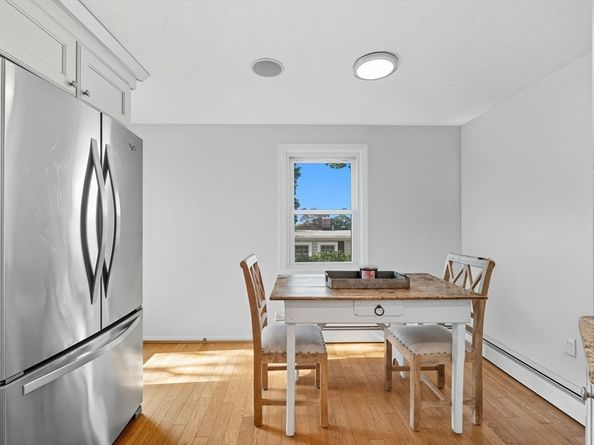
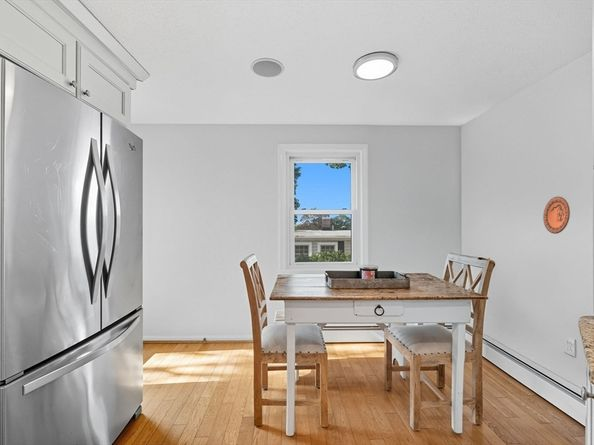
+ decorative plate [542,196,571,235]
